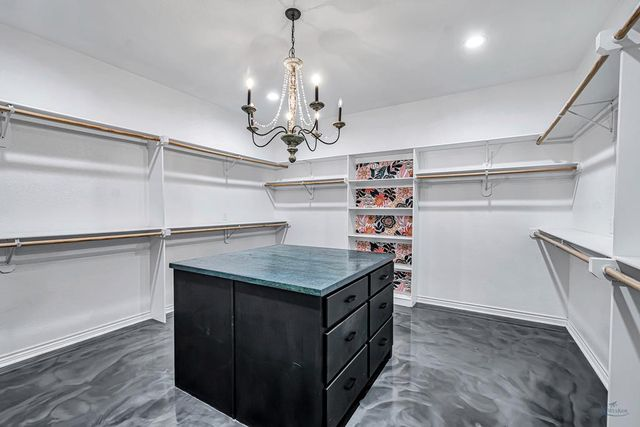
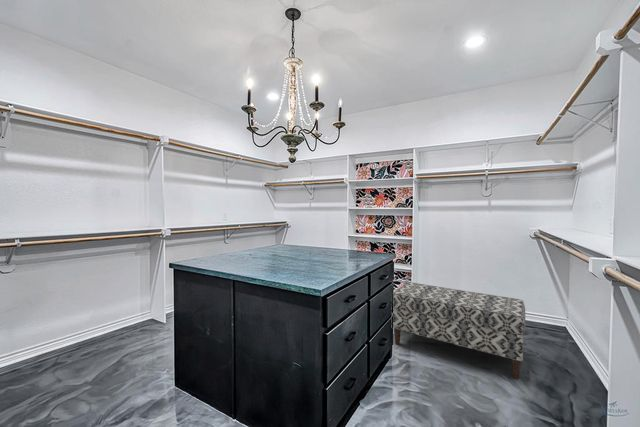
+ bench [392,281,526,380]
